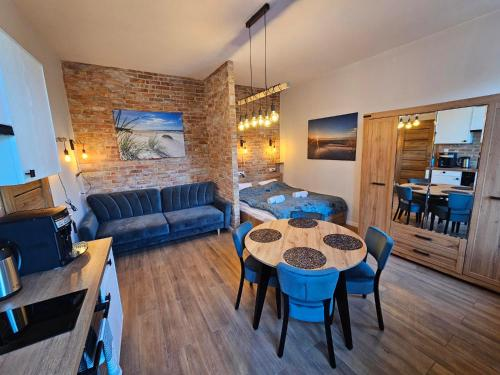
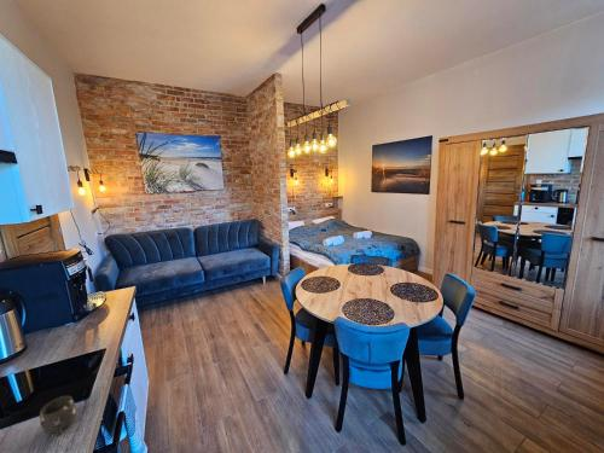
+ mug [39,395,77,437]
